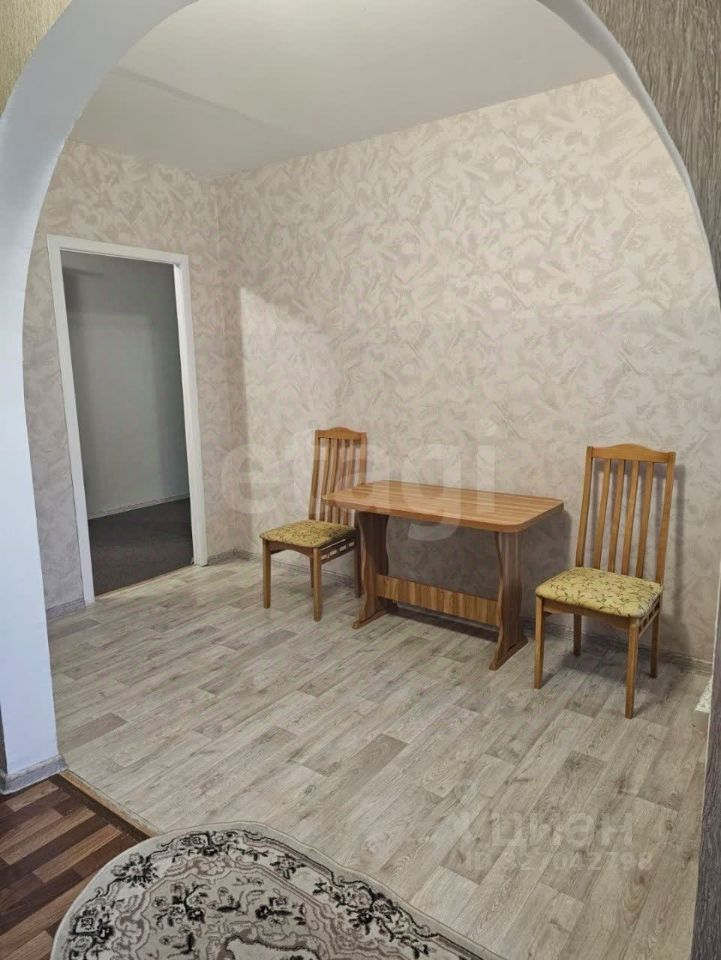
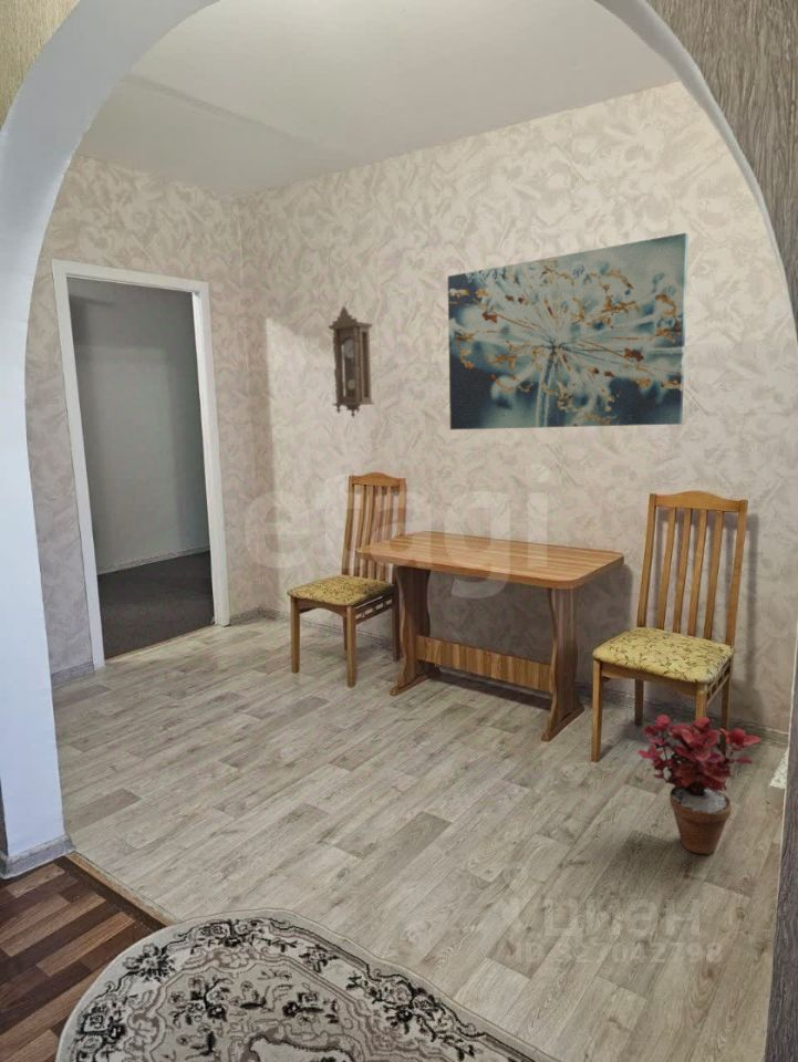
+ potted plant [636,714,763,855]
+ pendulum clock [328,305,375,419]
+ wall art [447,232,690,430]
